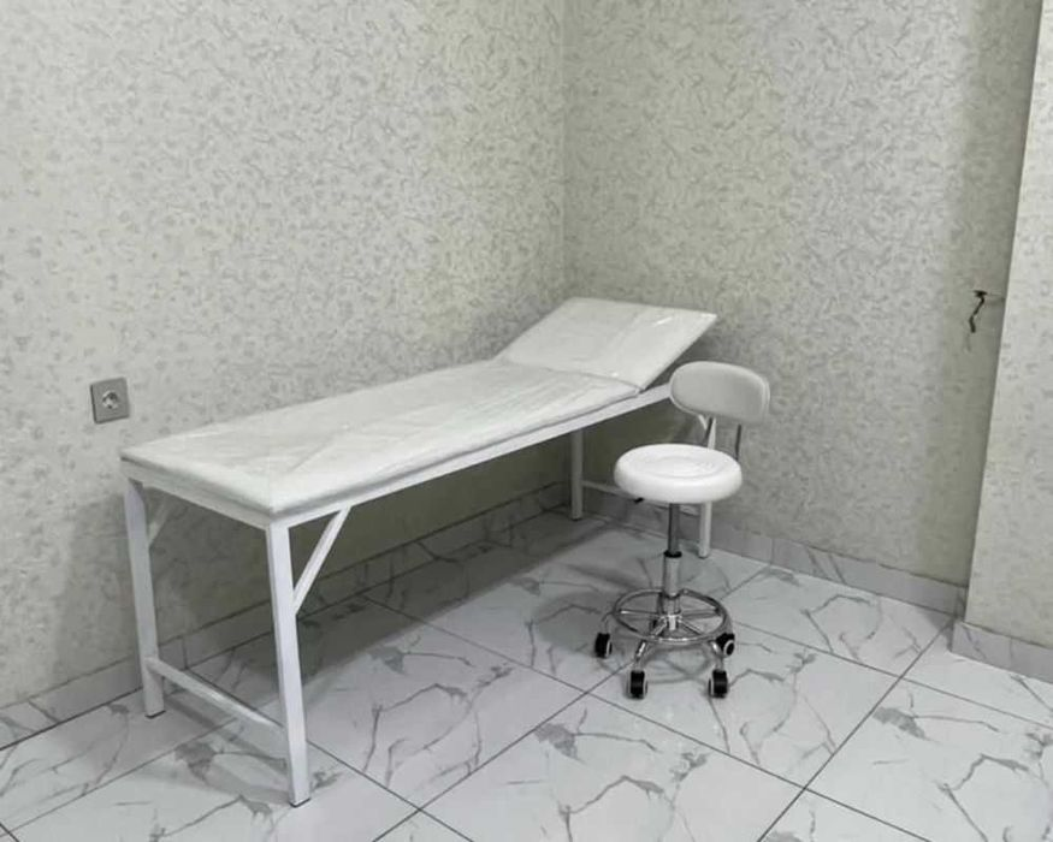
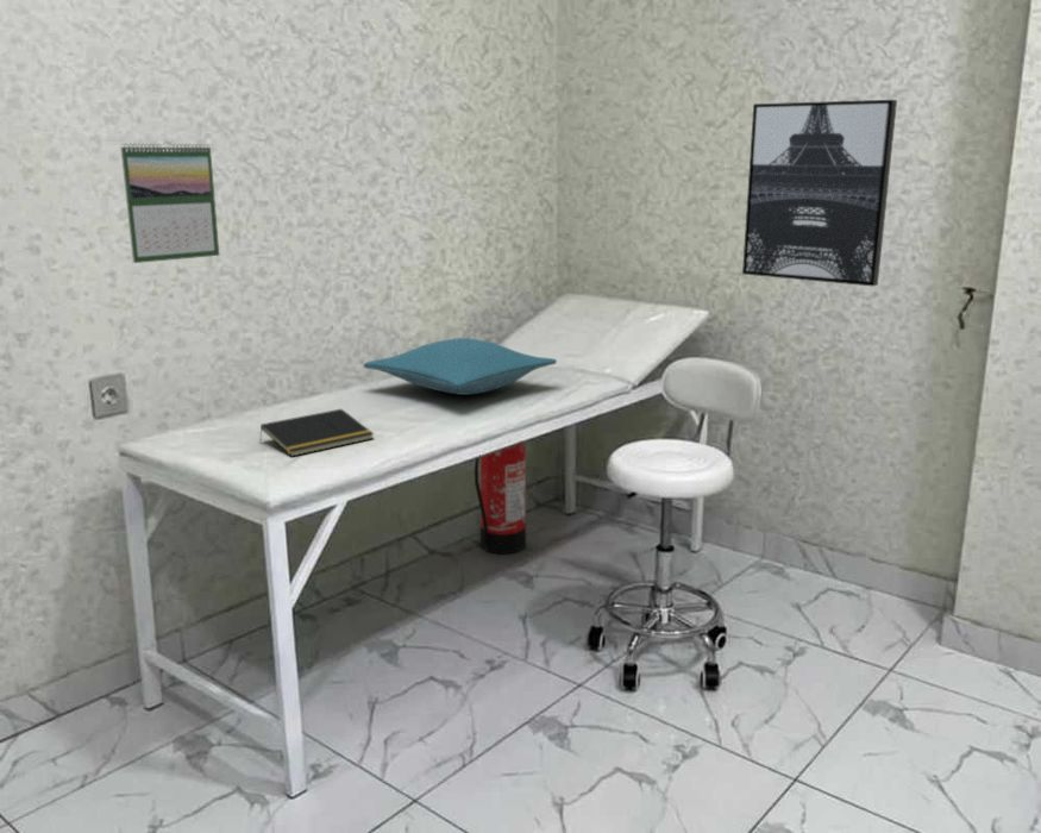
+ calendar [119,140,220,264]
+ wall art [741,99,898,288]
+ fire extinguisher [474,441,527,556]
+ notepad [258,408,376,458]
+ pillow [362,337,558,396]
